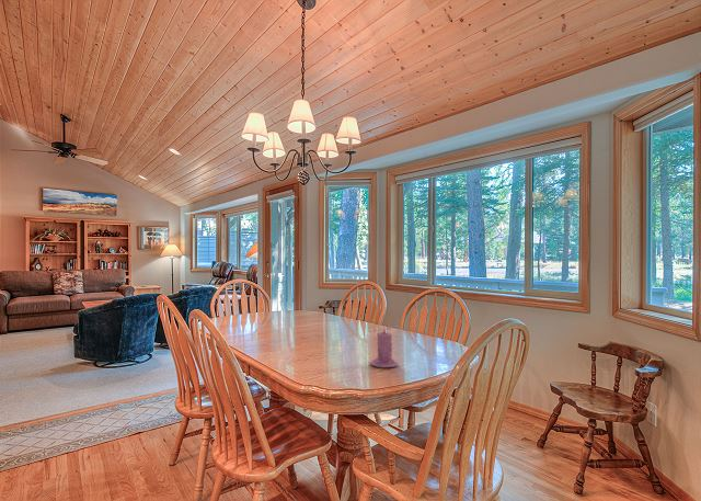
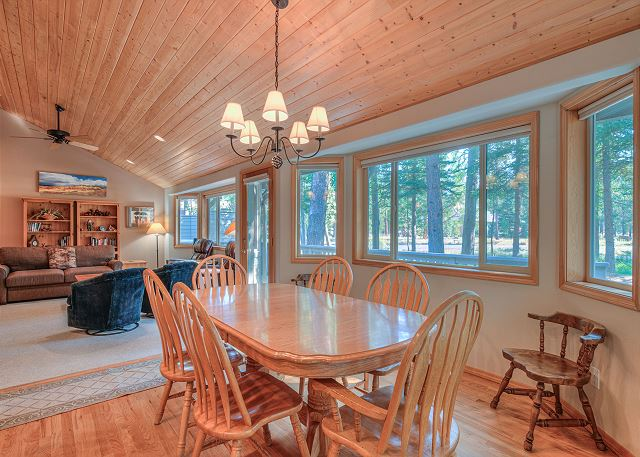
- candle [369,327,400,368]
